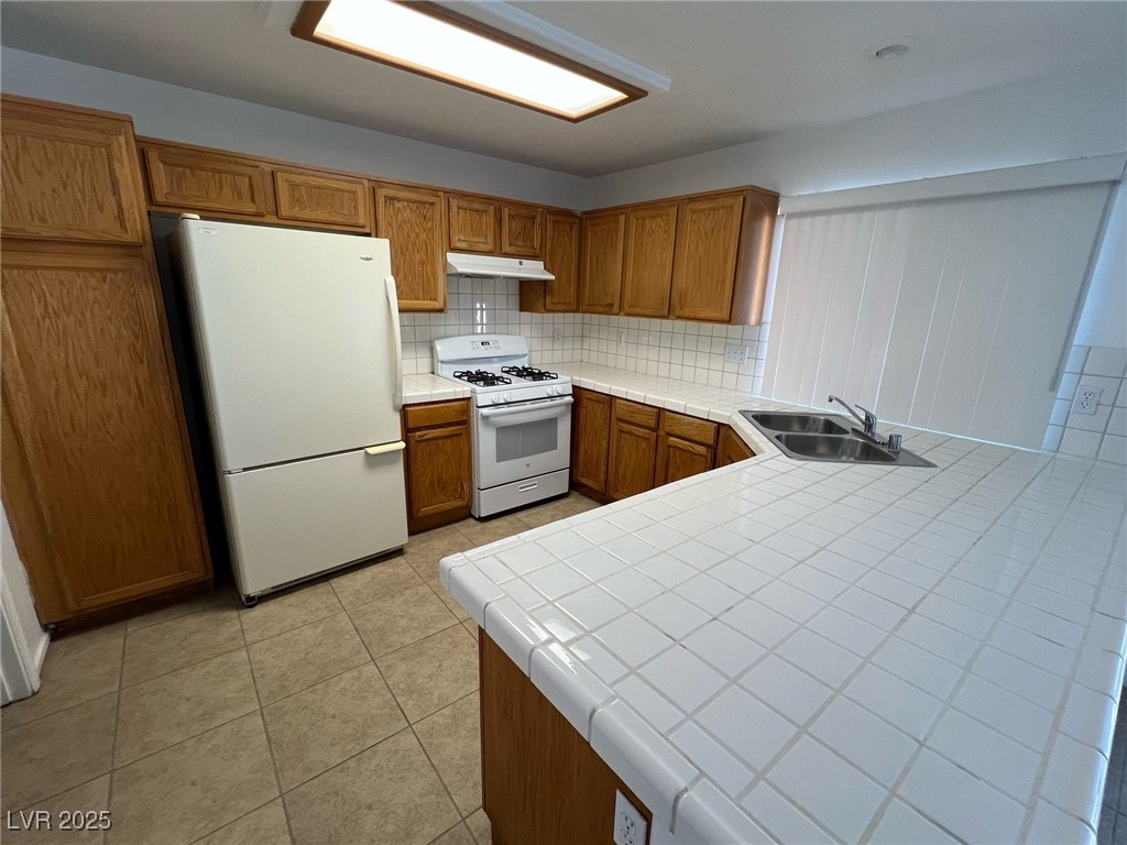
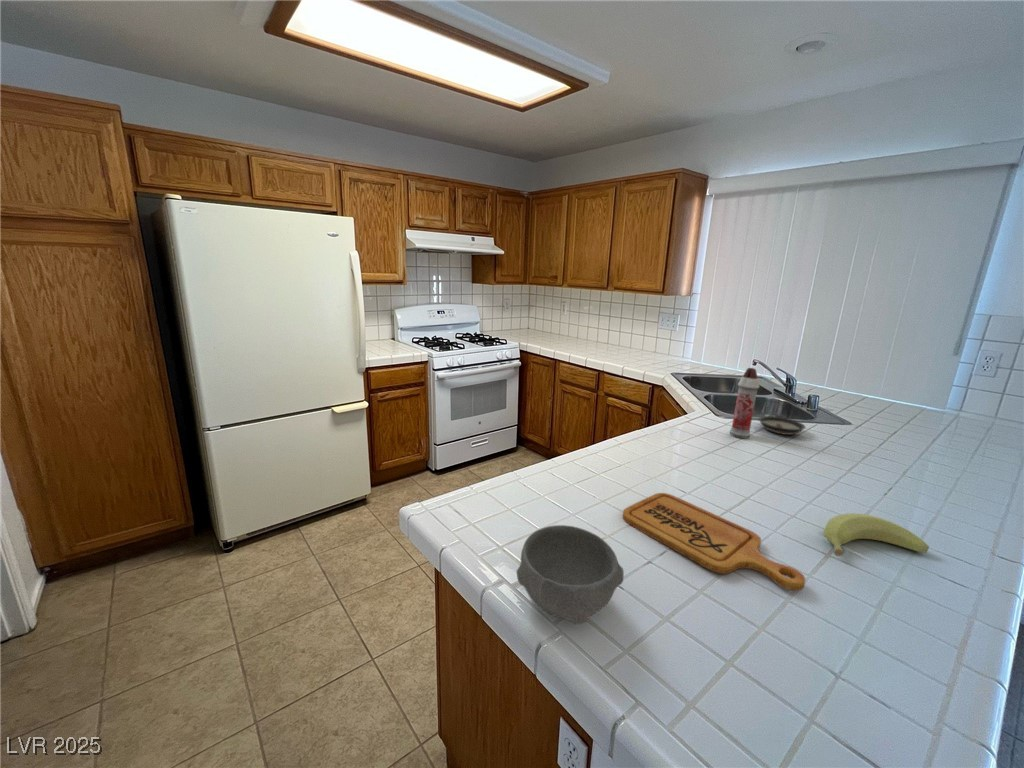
+ saucer [757,415,807,436]
+ spray bottle [729,367,760,440]
+ bowl [516,524,625,625]
+ banana [823,512,930,557]
+ cutting board [622,492,806,592]
